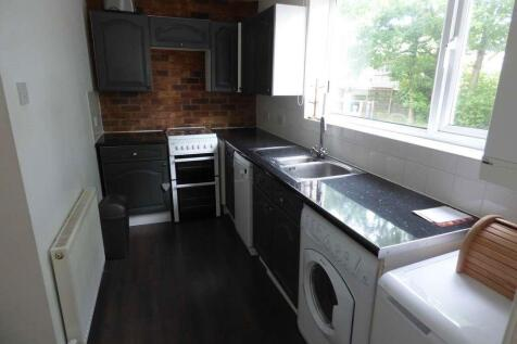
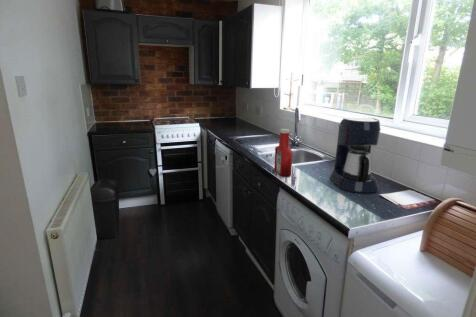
+ soap bottle [273,128,294,178]
+ coffee maker [329,117,382,194]
